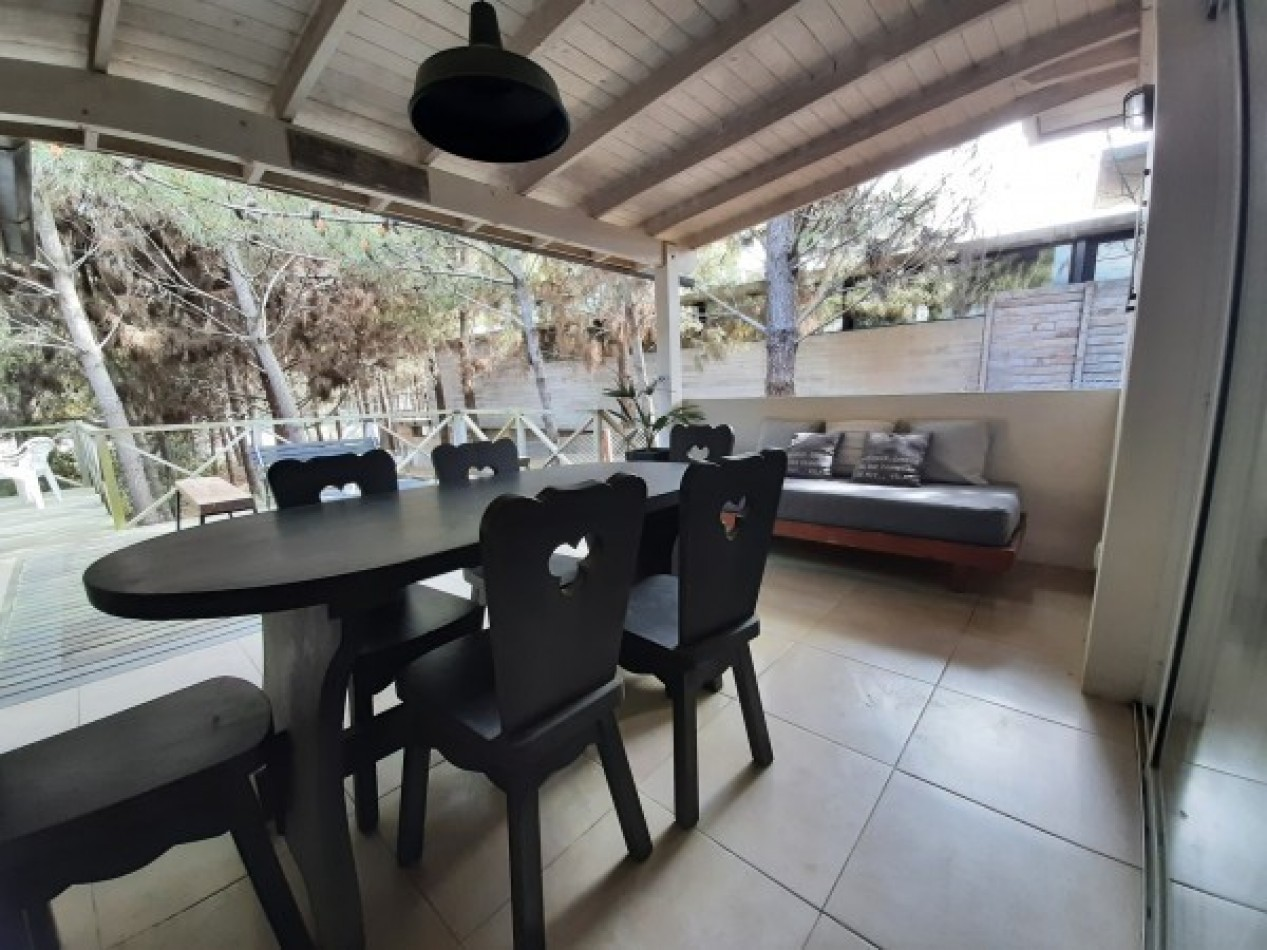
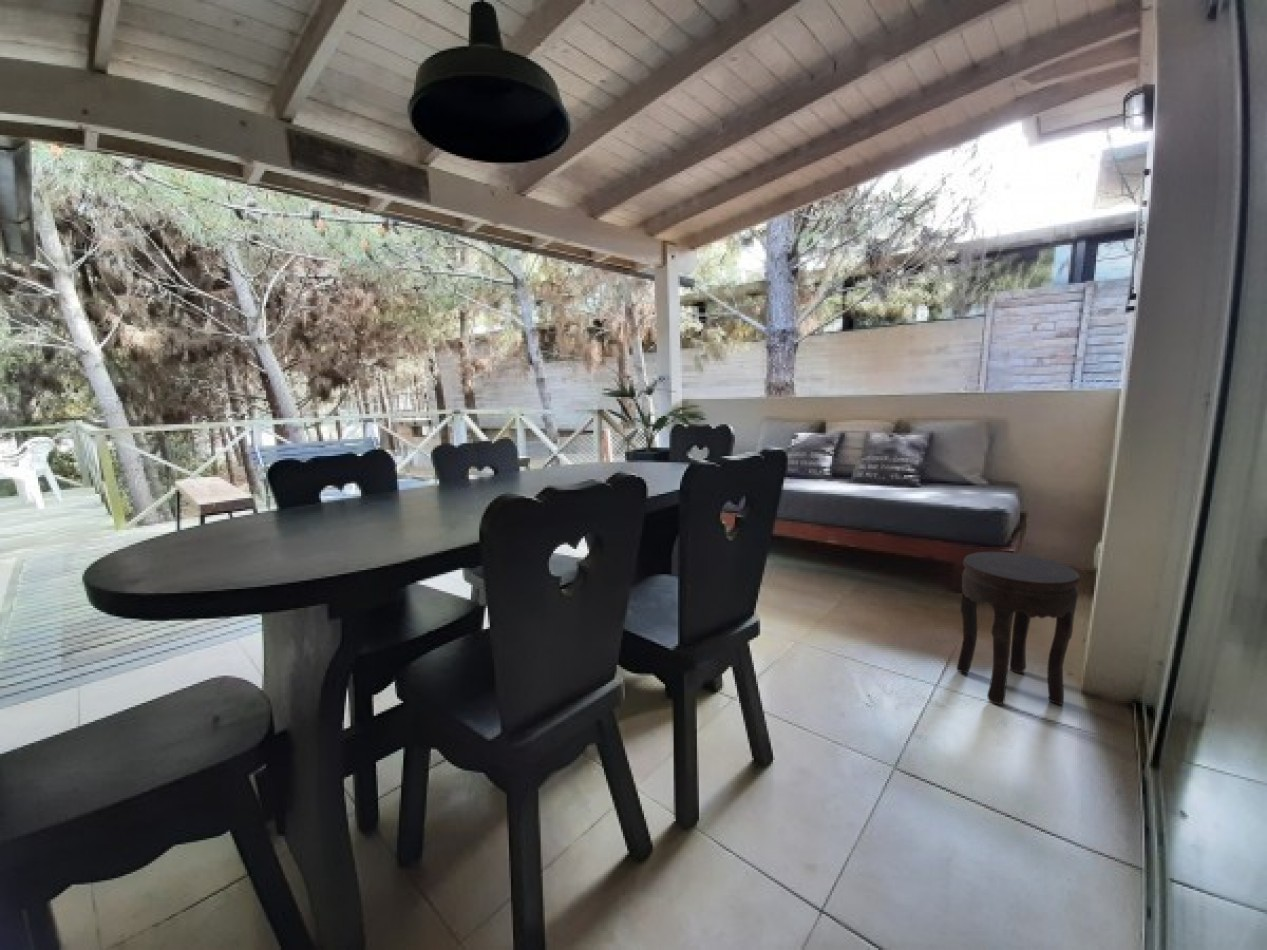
+ side table [956,551,1081,707]
